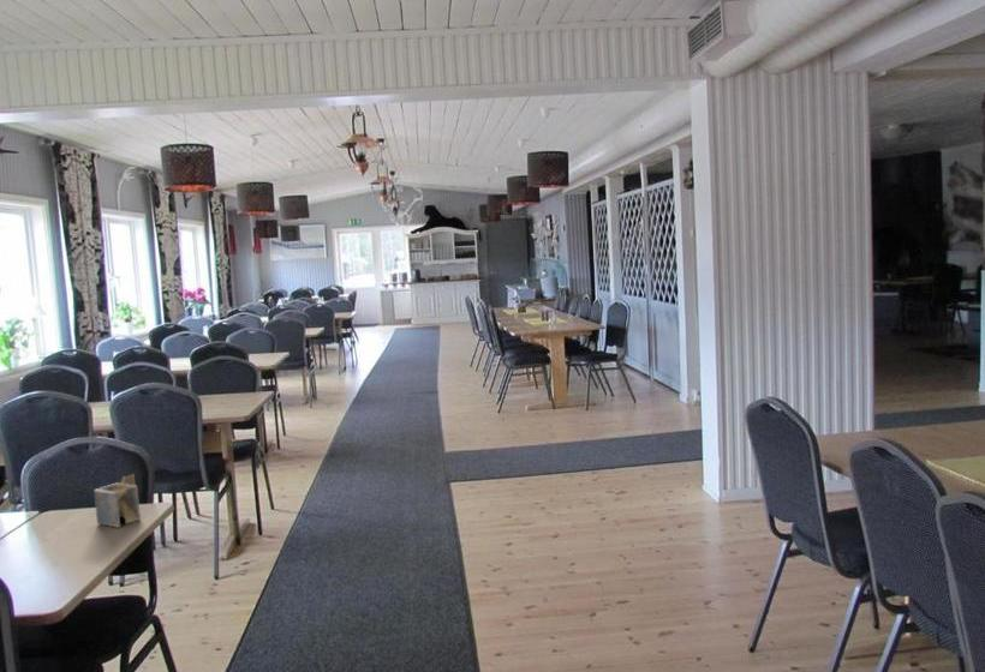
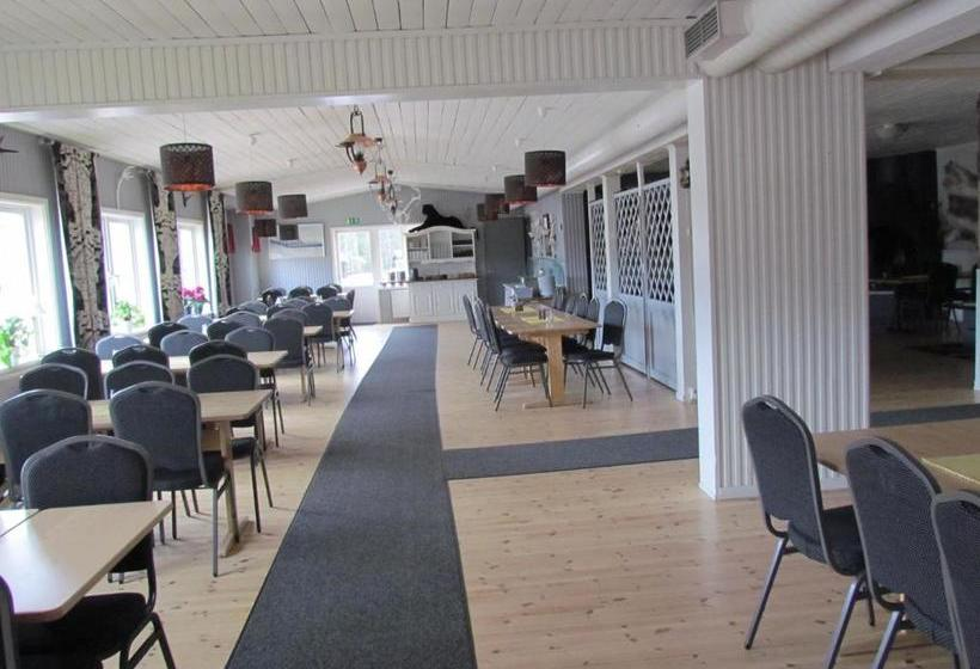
- napkin holder [92,473,142,529]
